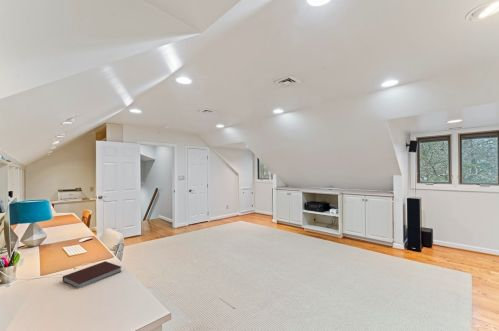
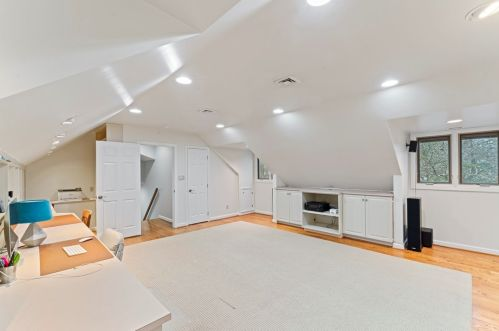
- notebook [62,260,123,289]
